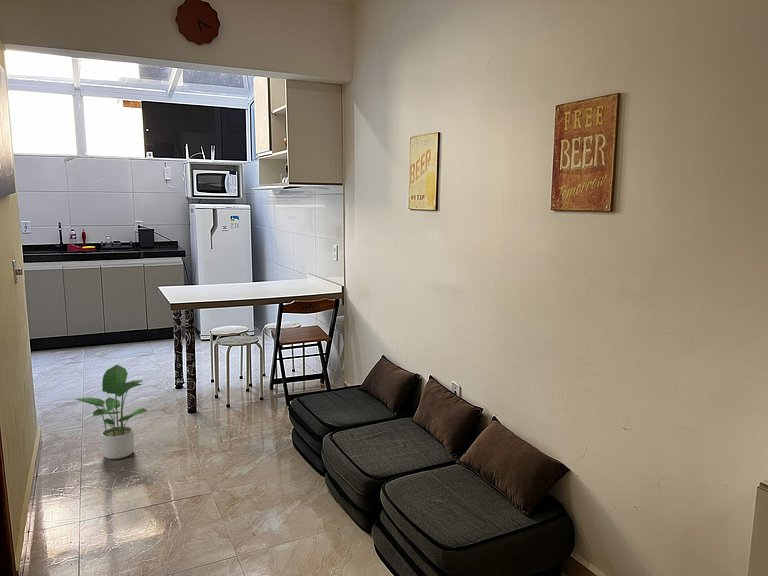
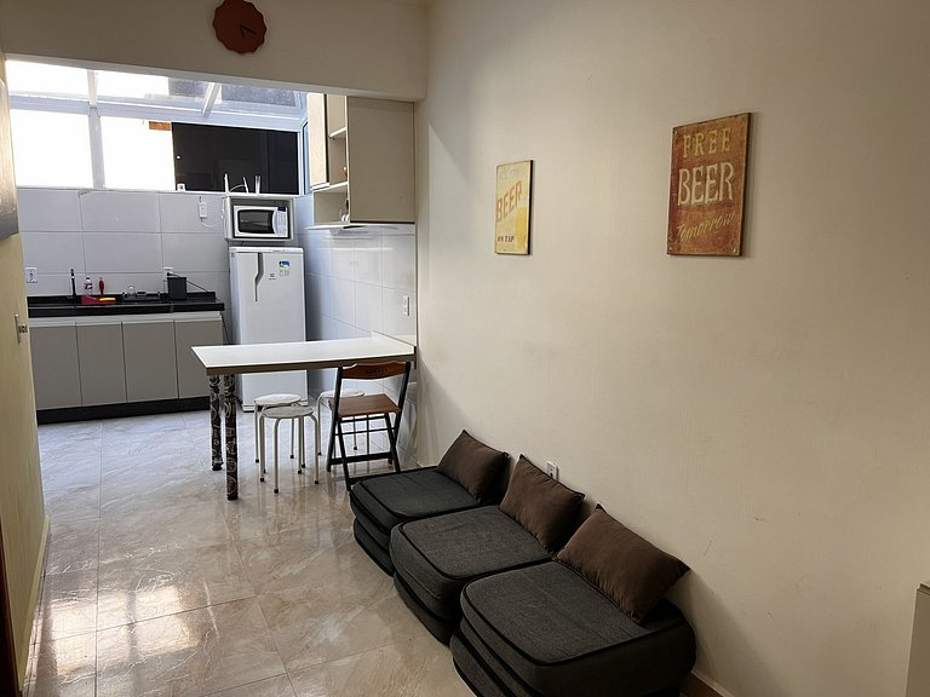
- potted plant [75,364,148,460]
